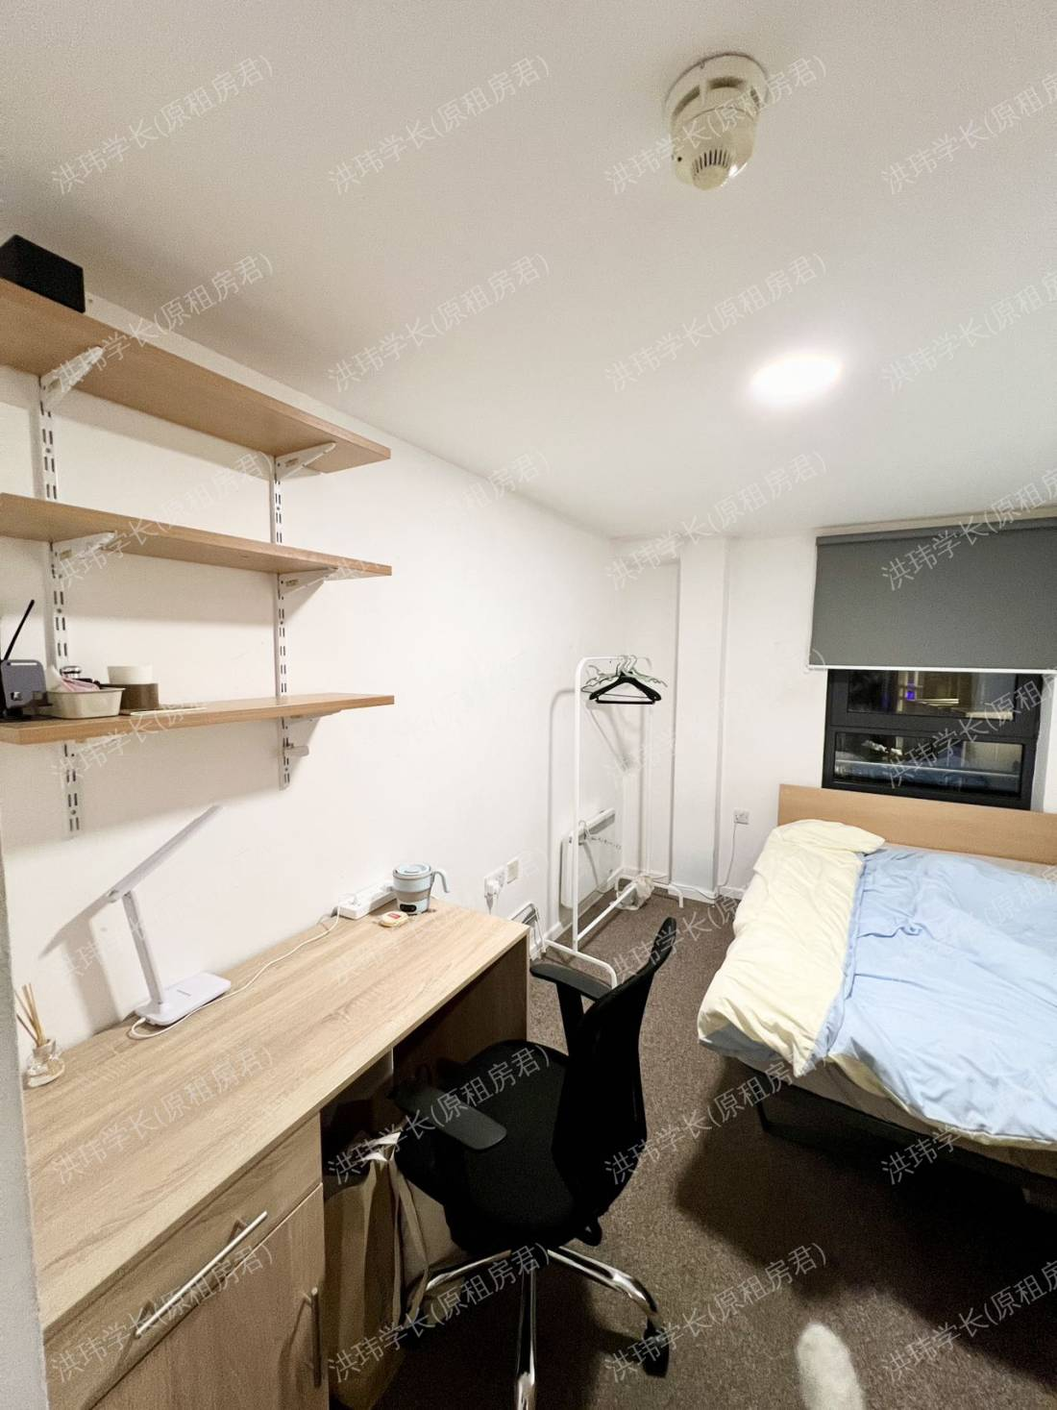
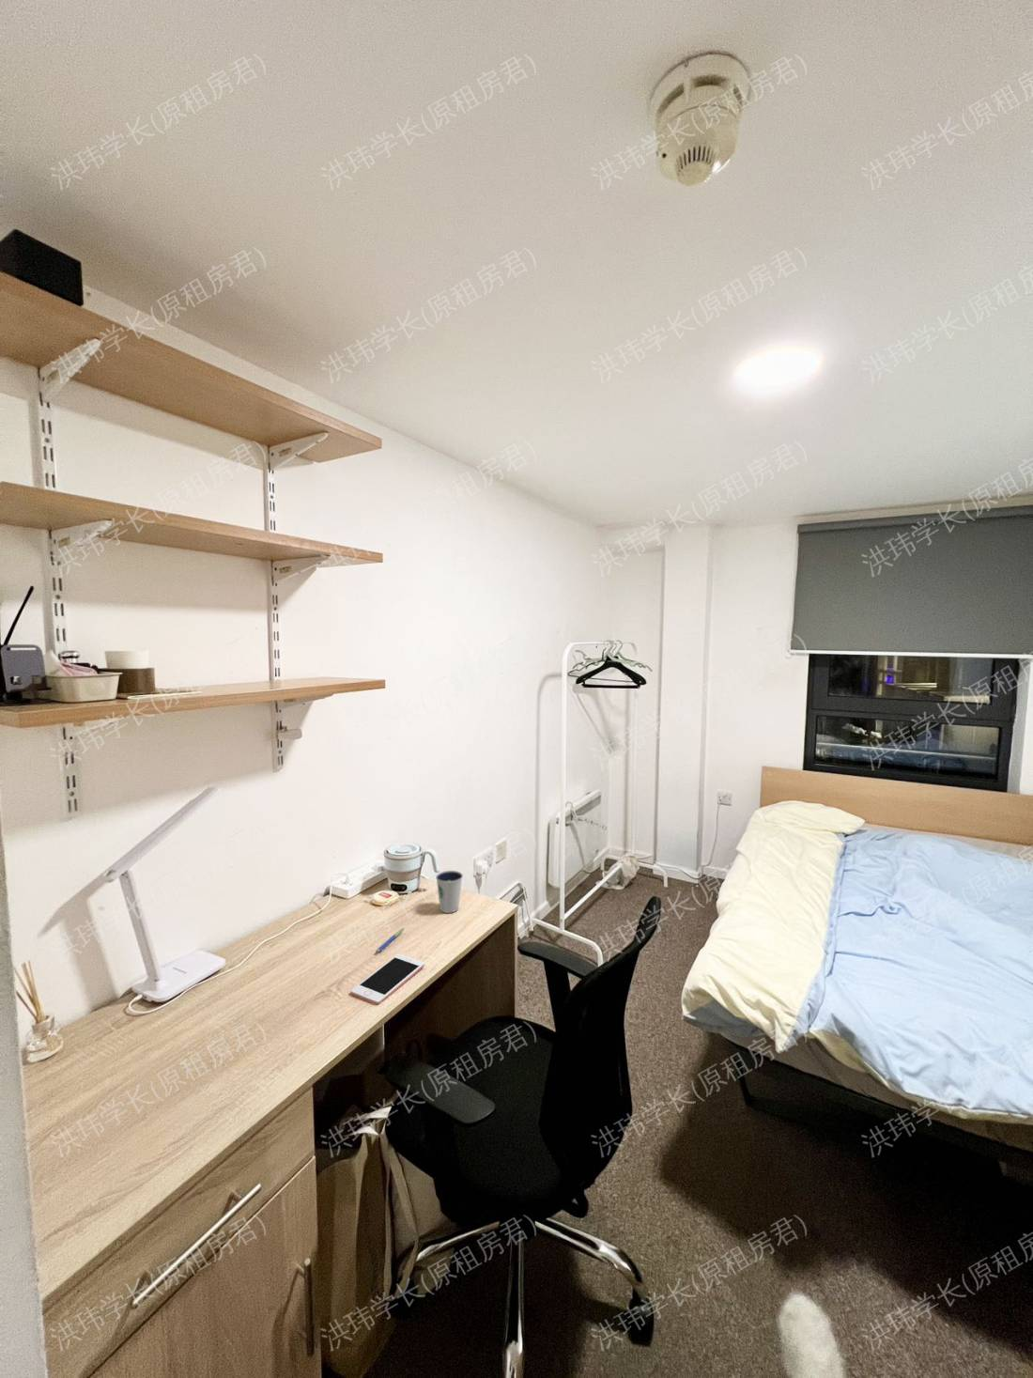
+ cell phone [350,954,425,1006]
+ dixie cup [435,870,464,914]
+ pen [374,927,405,954]
